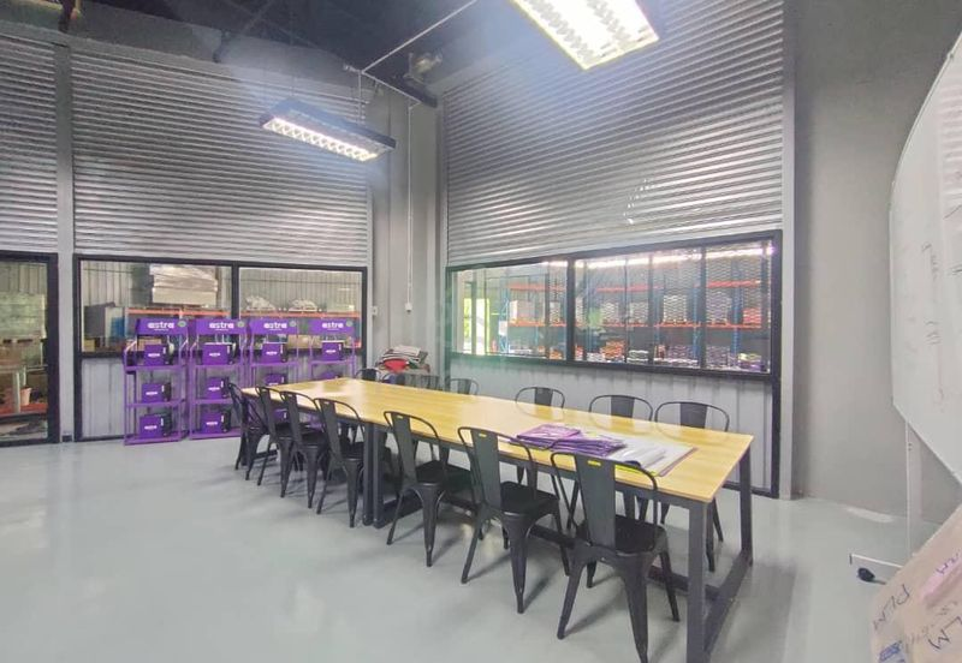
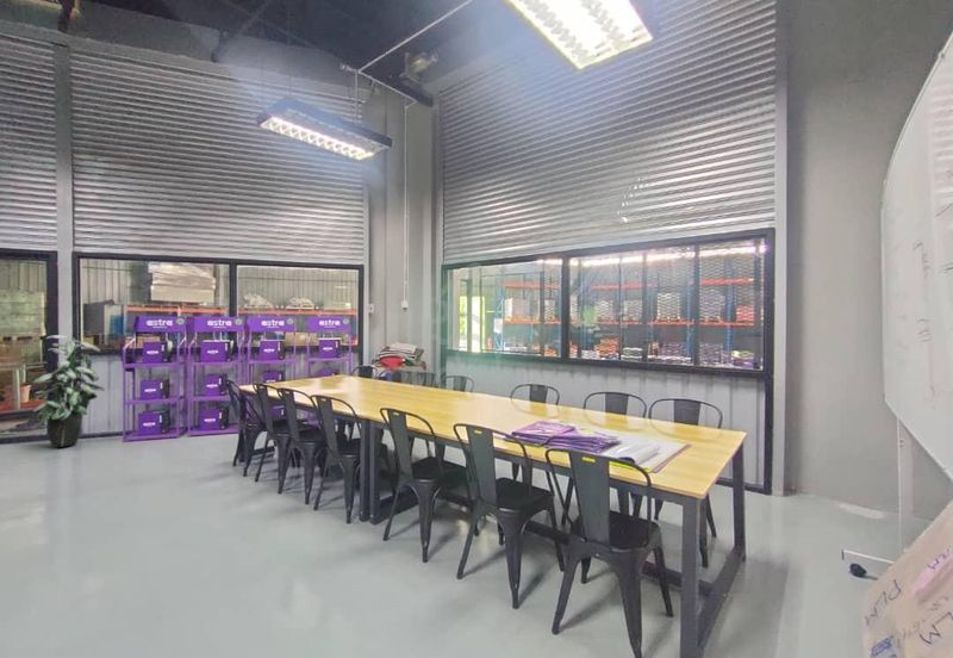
+ indoor plant [26,334,106,448]
